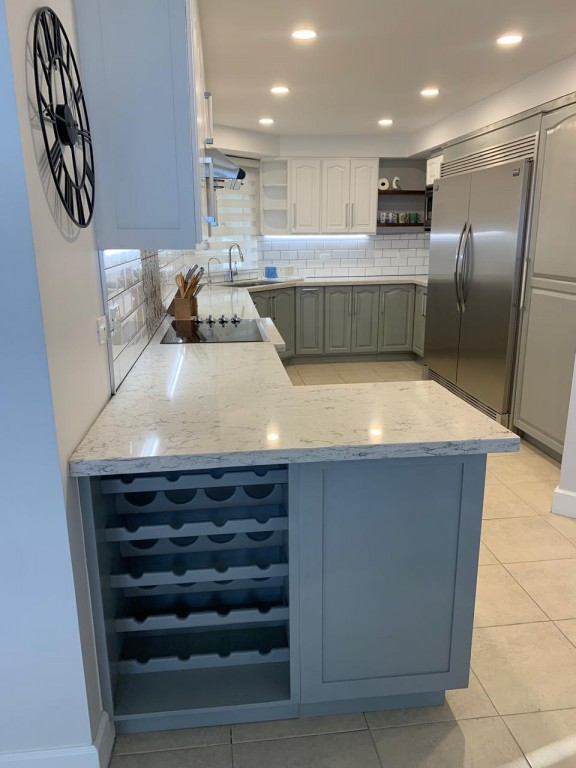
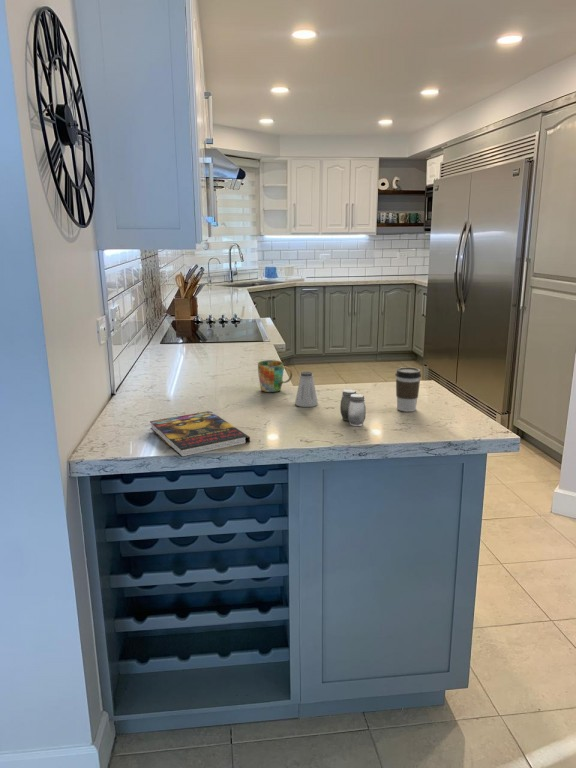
+ coffee cup [394,366,422,413]
+ book [149,410,251,458]
+ saltshaker [294,371,319,408]
+ mug [257,359,293,393]
+ salt and pepper shaker [339,388,367,427]
